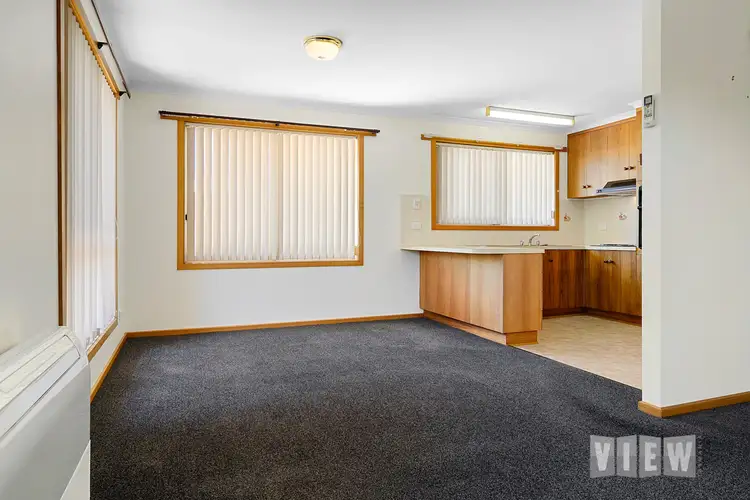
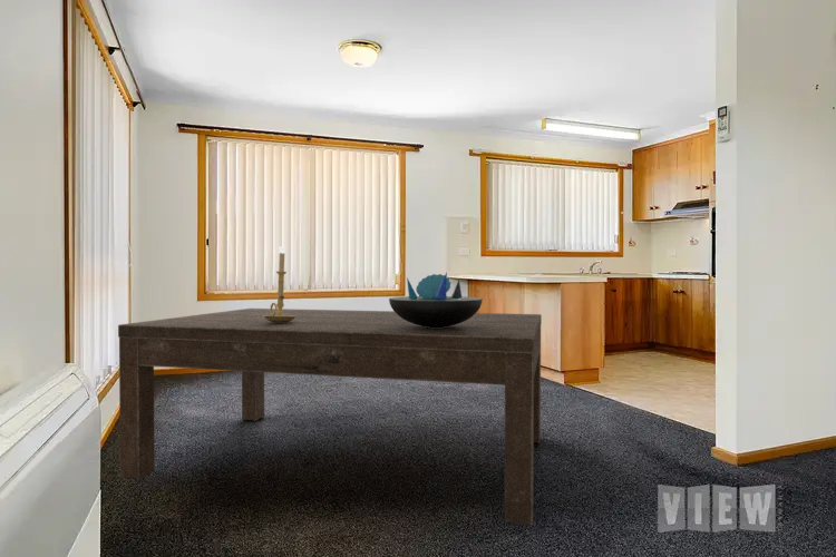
+ decorative bowl [388,271,484,328]
+ dining table [117,307,543,526]
+ candle holder [263,246,295,322]
